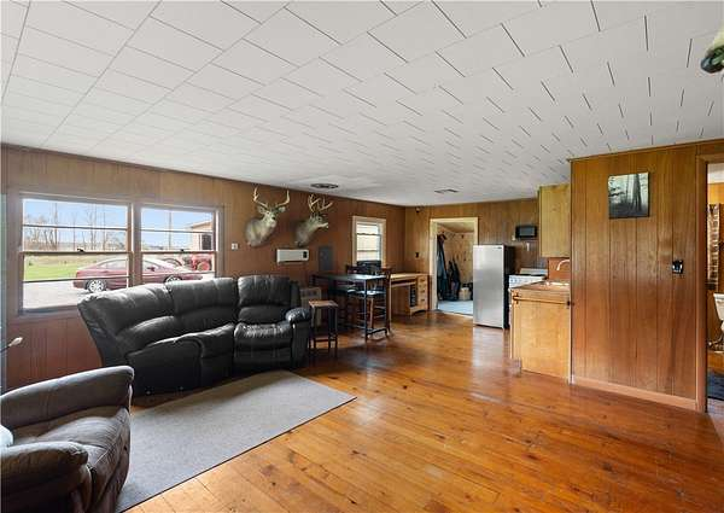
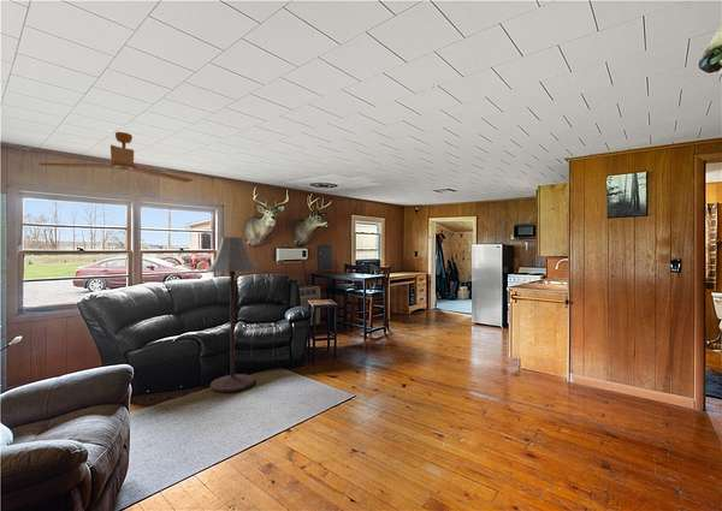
+ floor lamp [206,236,259,394]
+ ceiling fan [37,131,194,183]
